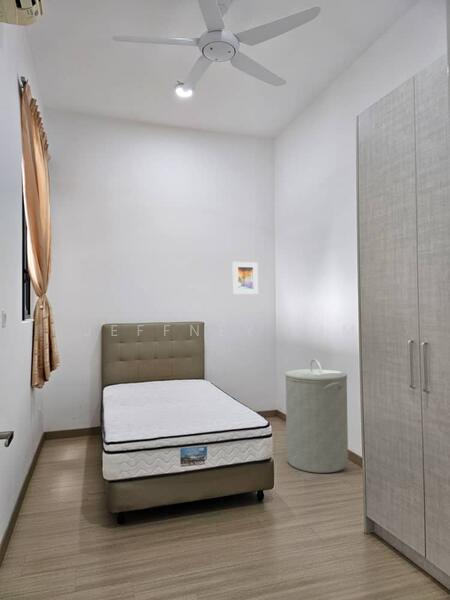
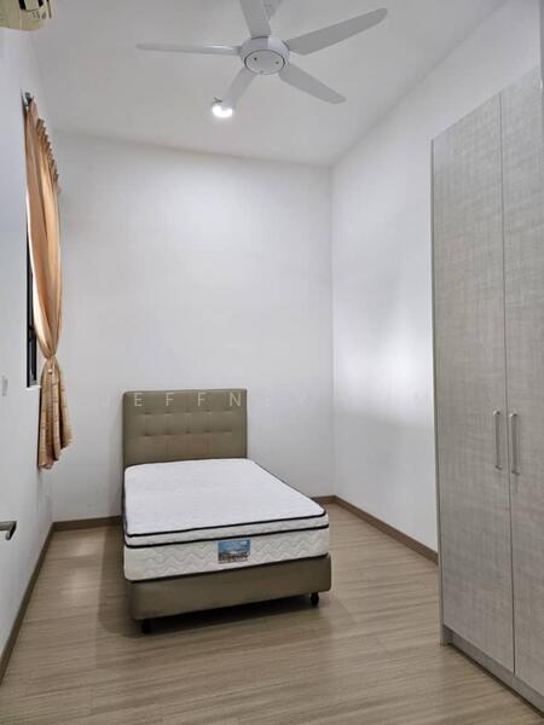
- laundry hamper [284,358,349,474]
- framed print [232,261,259,295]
